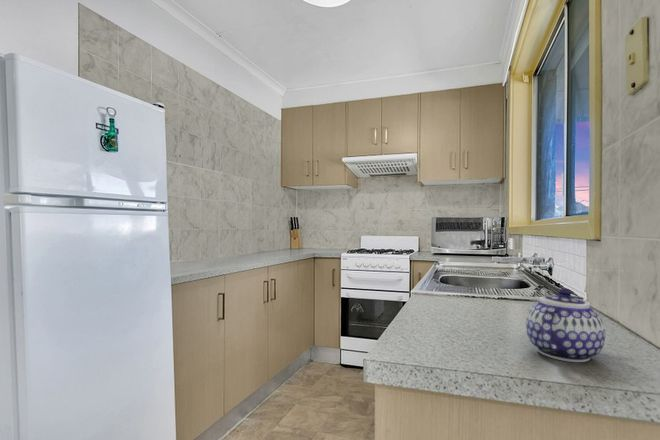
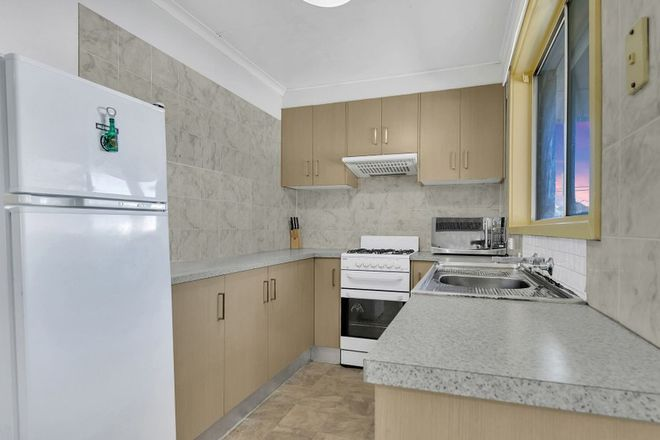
- teapot [525,287,606,363]
